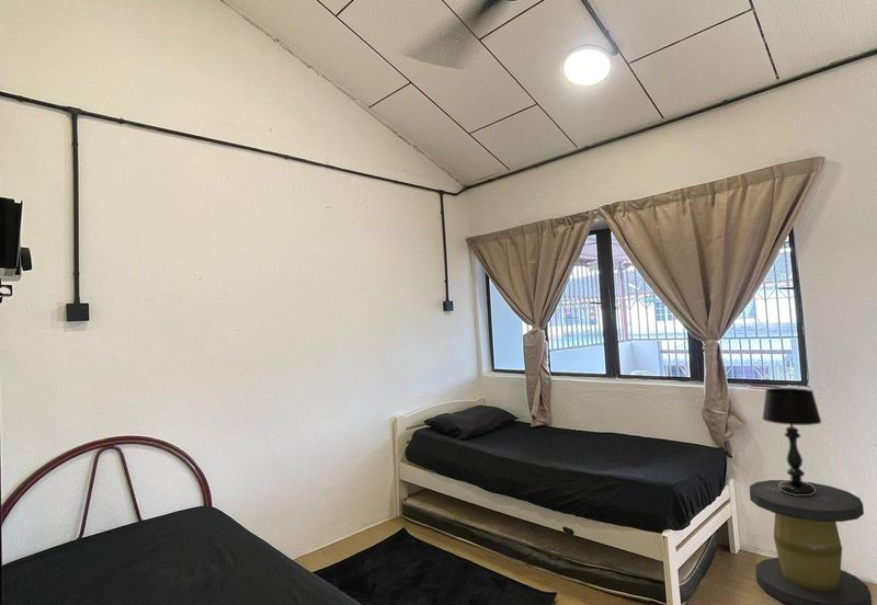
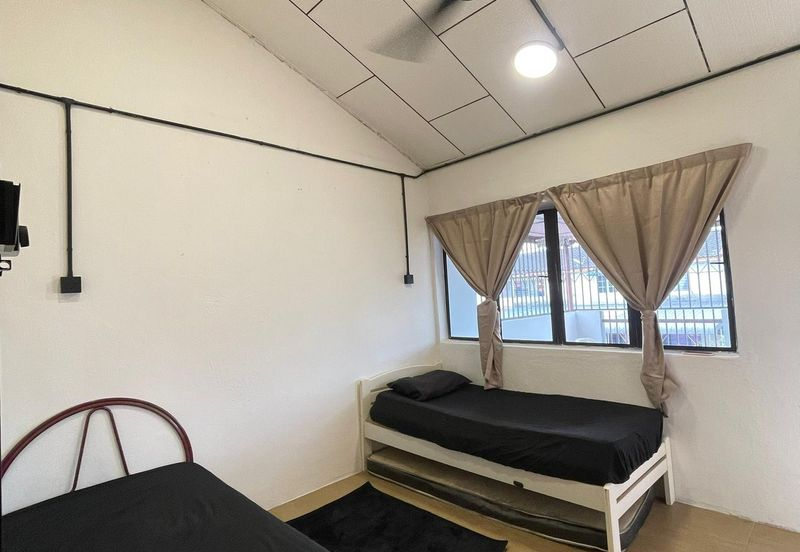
- table lamp [761,387,822,495]
- stool [749,479,873,605]
